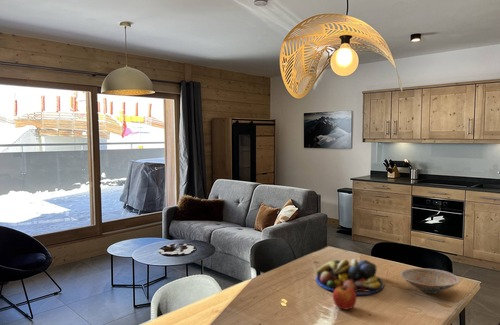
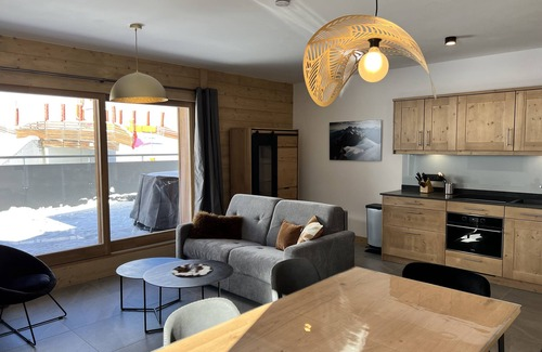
- fruit bowl [315,258,385,296]
- apple [332,285,358,311]
- bowl [399,267,461,295]
